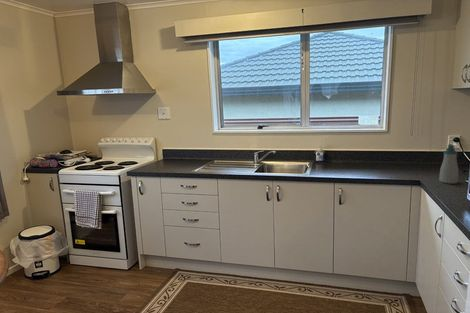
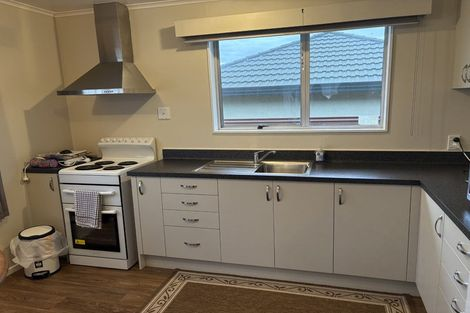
- soap bottle [438,143,459,185]
